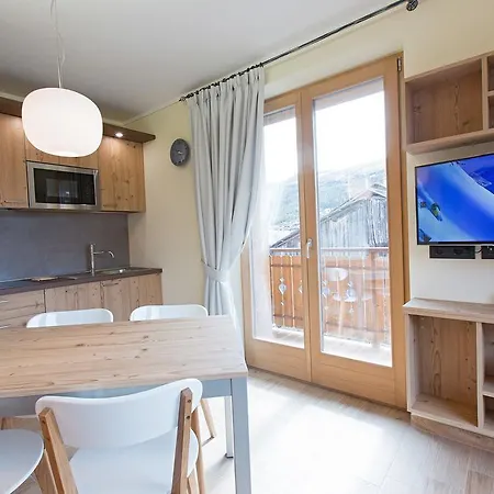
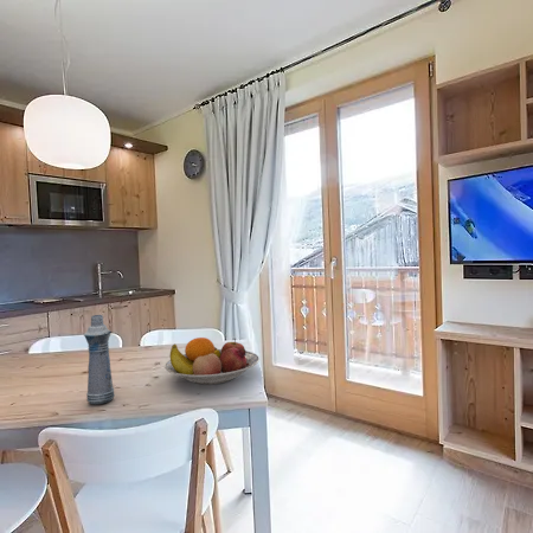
+ bottle [83,314,116,405]
+ fruit bowl [163,336,261,385]
